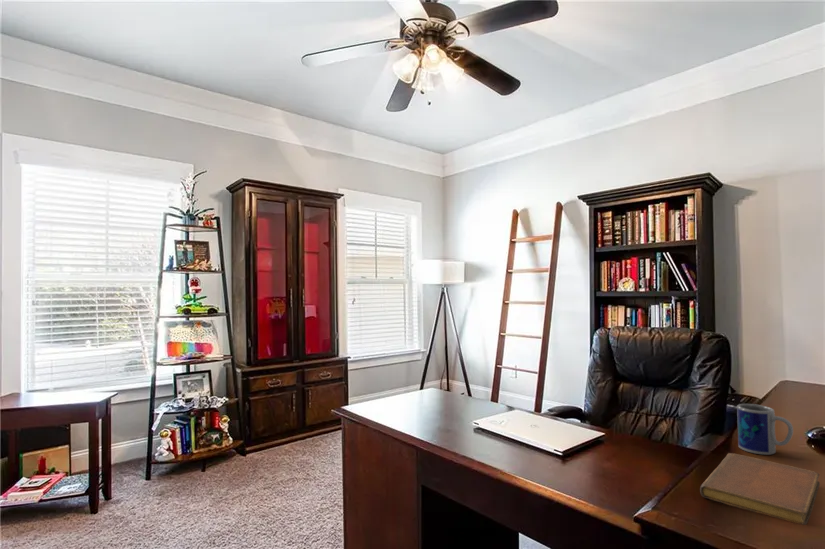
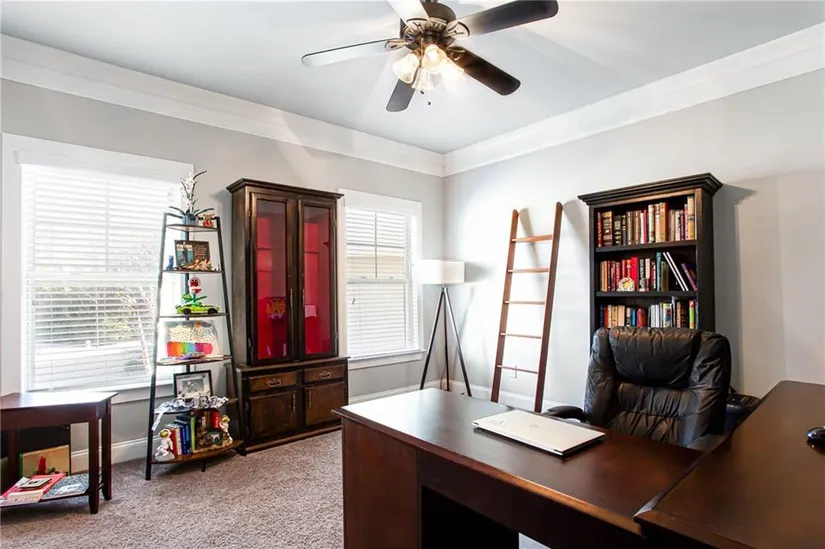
- mug [736,403,794,456]
- notebook [699,452,821,526]
